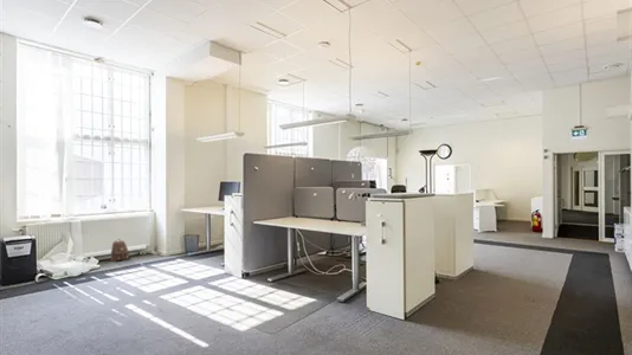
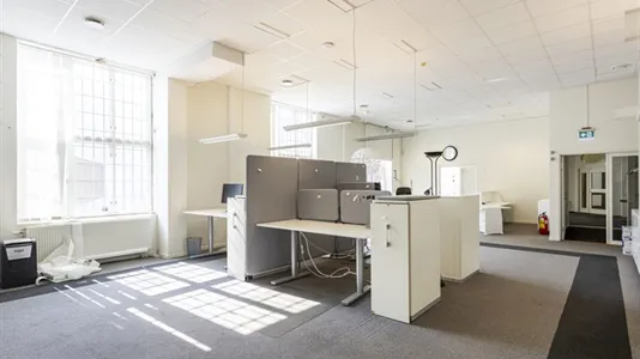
- backpack [105,239,130,263]
